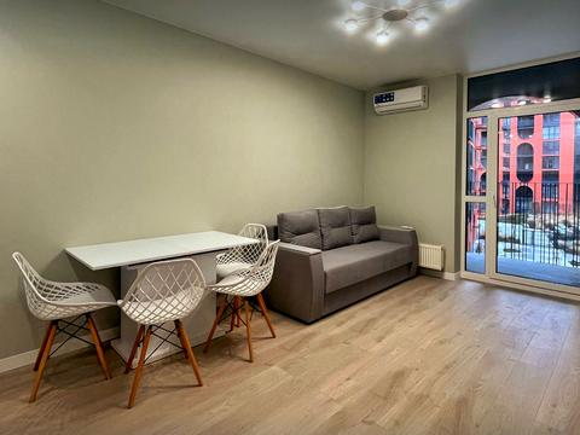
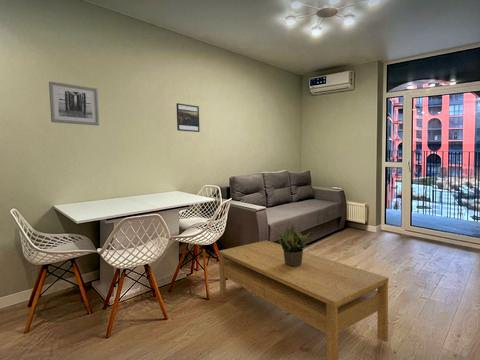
+ potted plant [276,224,315,267]
+ coffee table [218,239,389,360]
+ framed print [175,102,201,133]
+ wall art [48,81,101,126]
